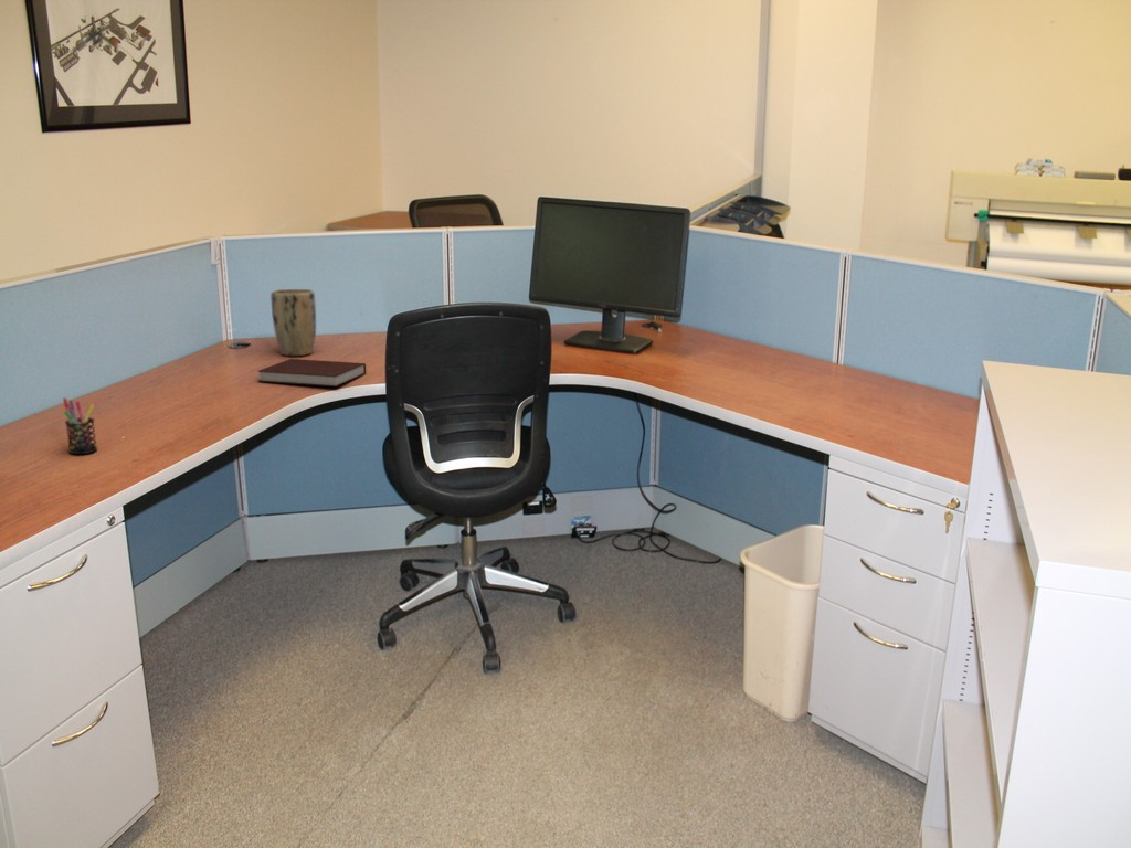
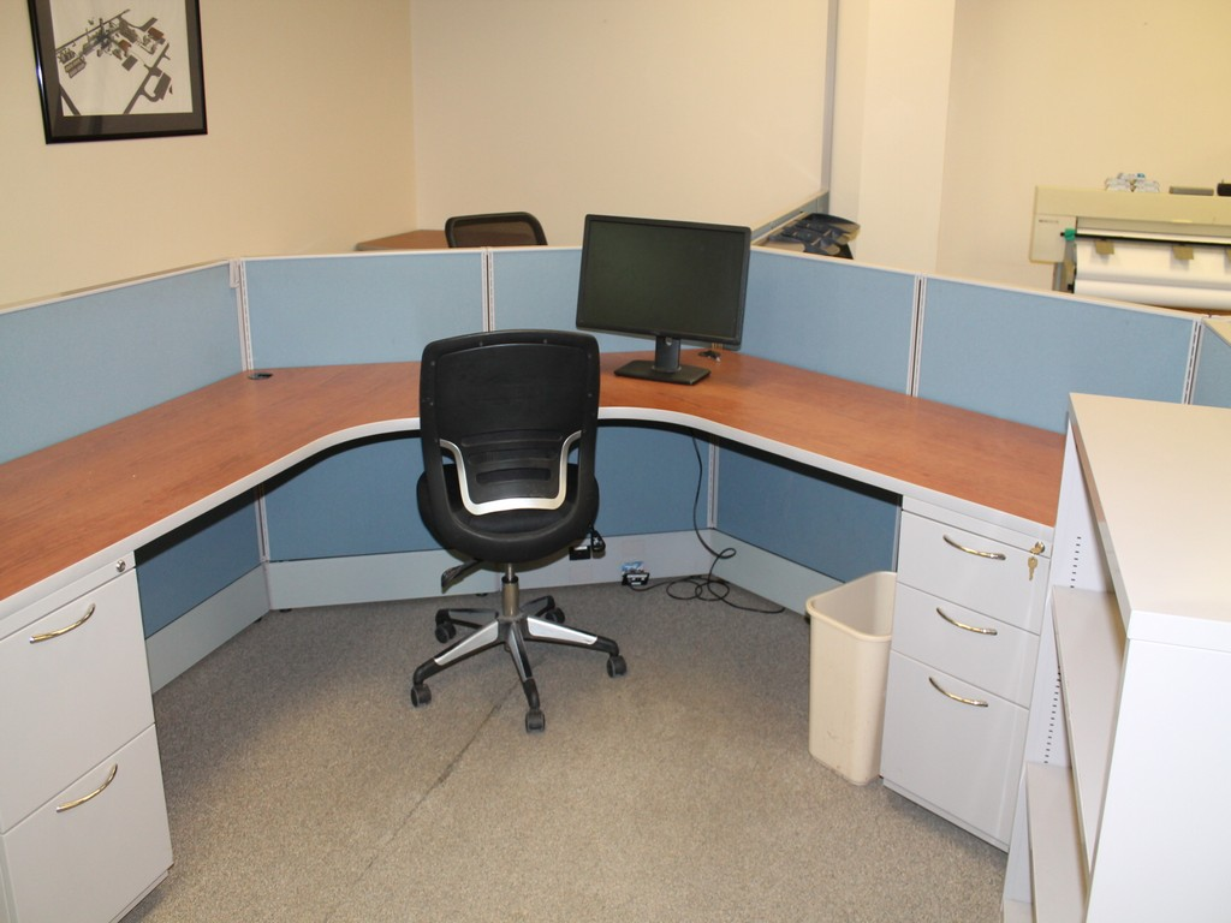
- plant pot [269,288,317,357]
- notebook [256,358,367,388]
- pen holder [62,396,98,455]
